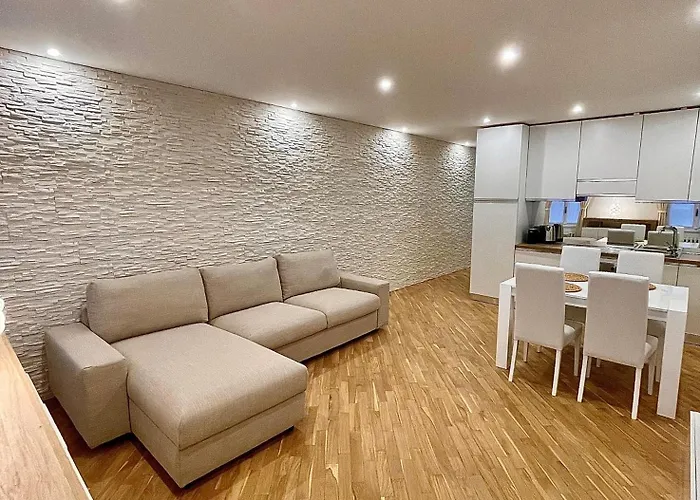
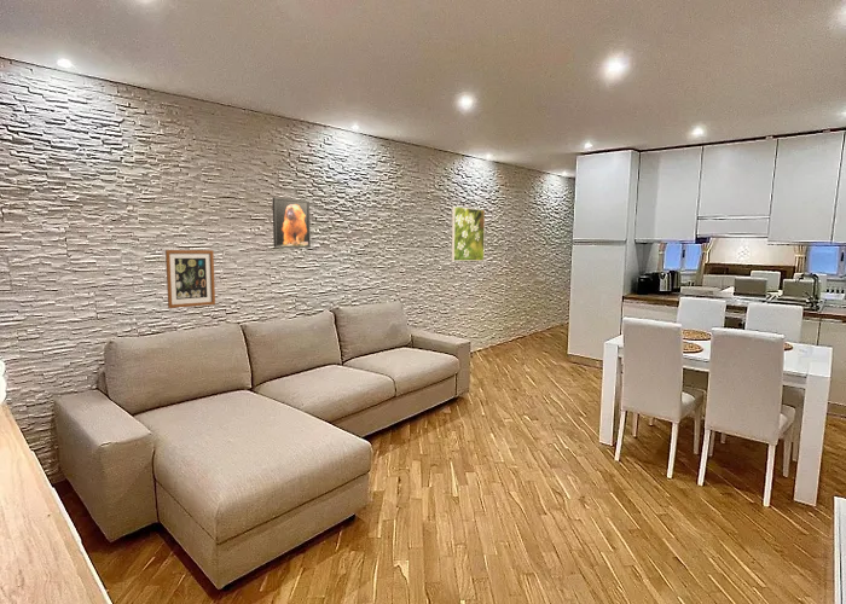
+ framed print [451,205,486,262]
+ wall art [164,249,216,309]
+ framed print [272,196,312,249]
